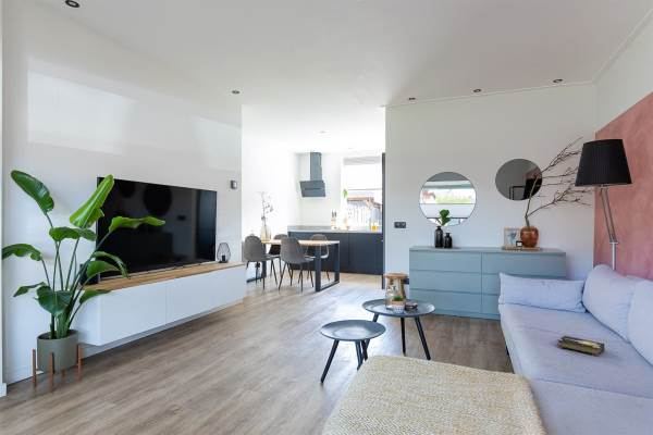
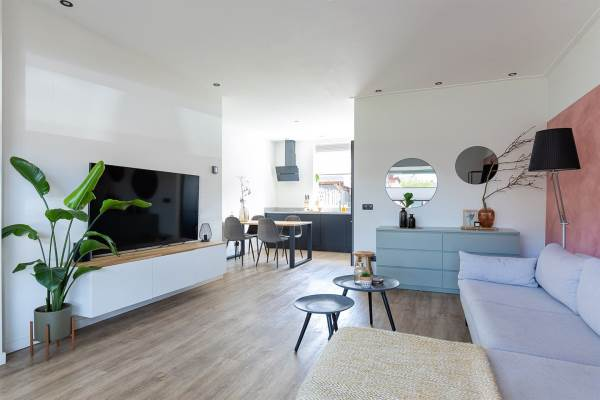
- hardback book [556,335,606,357]
